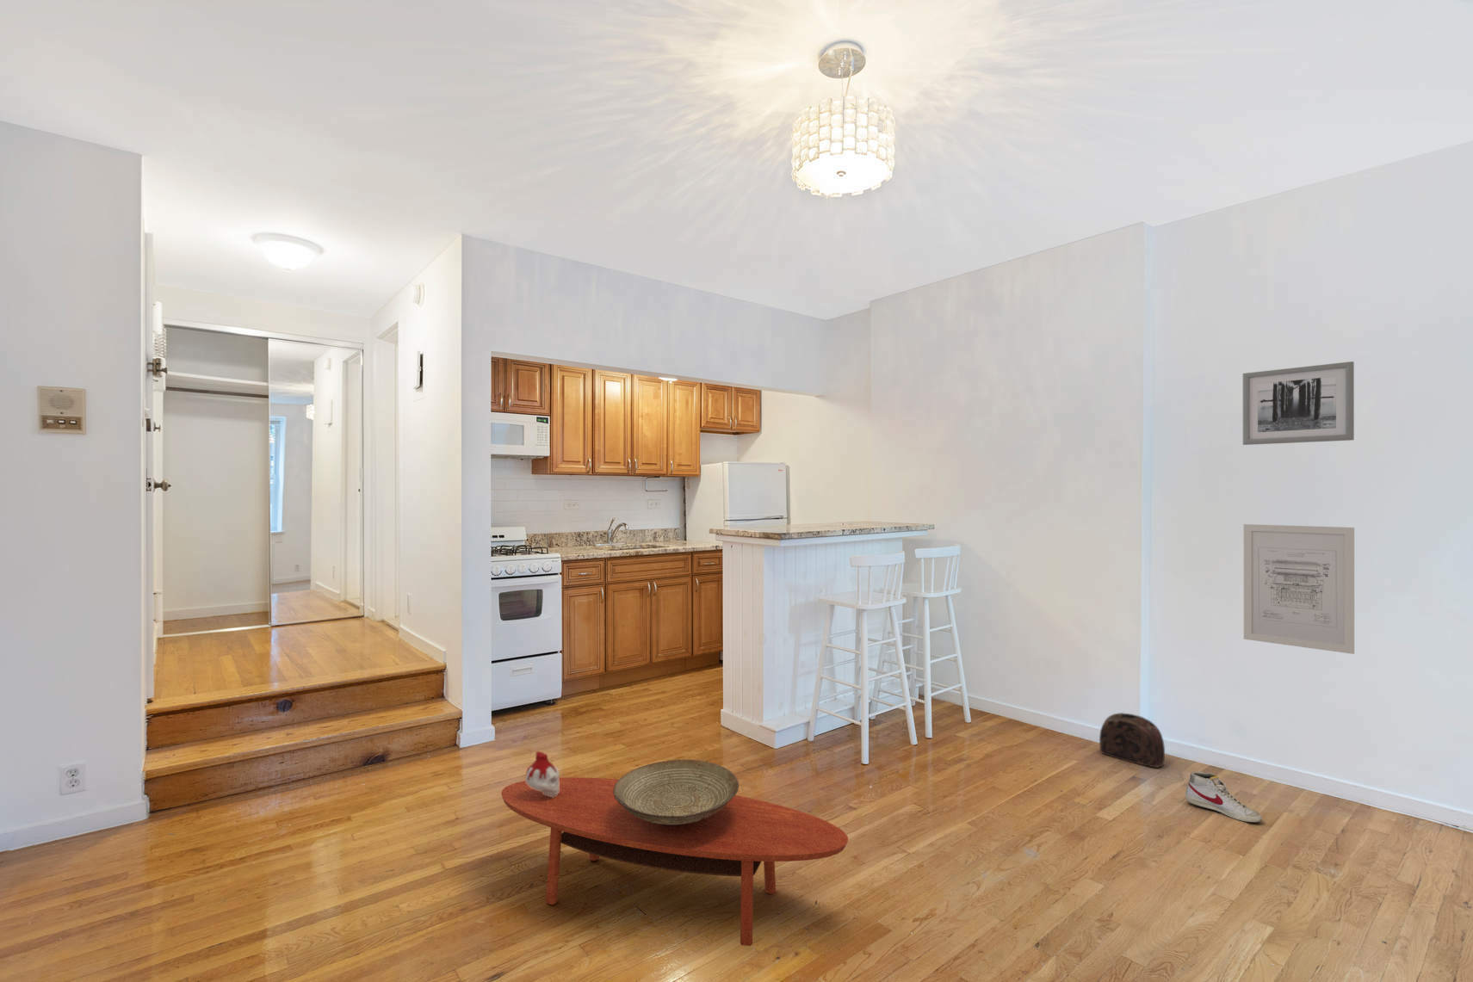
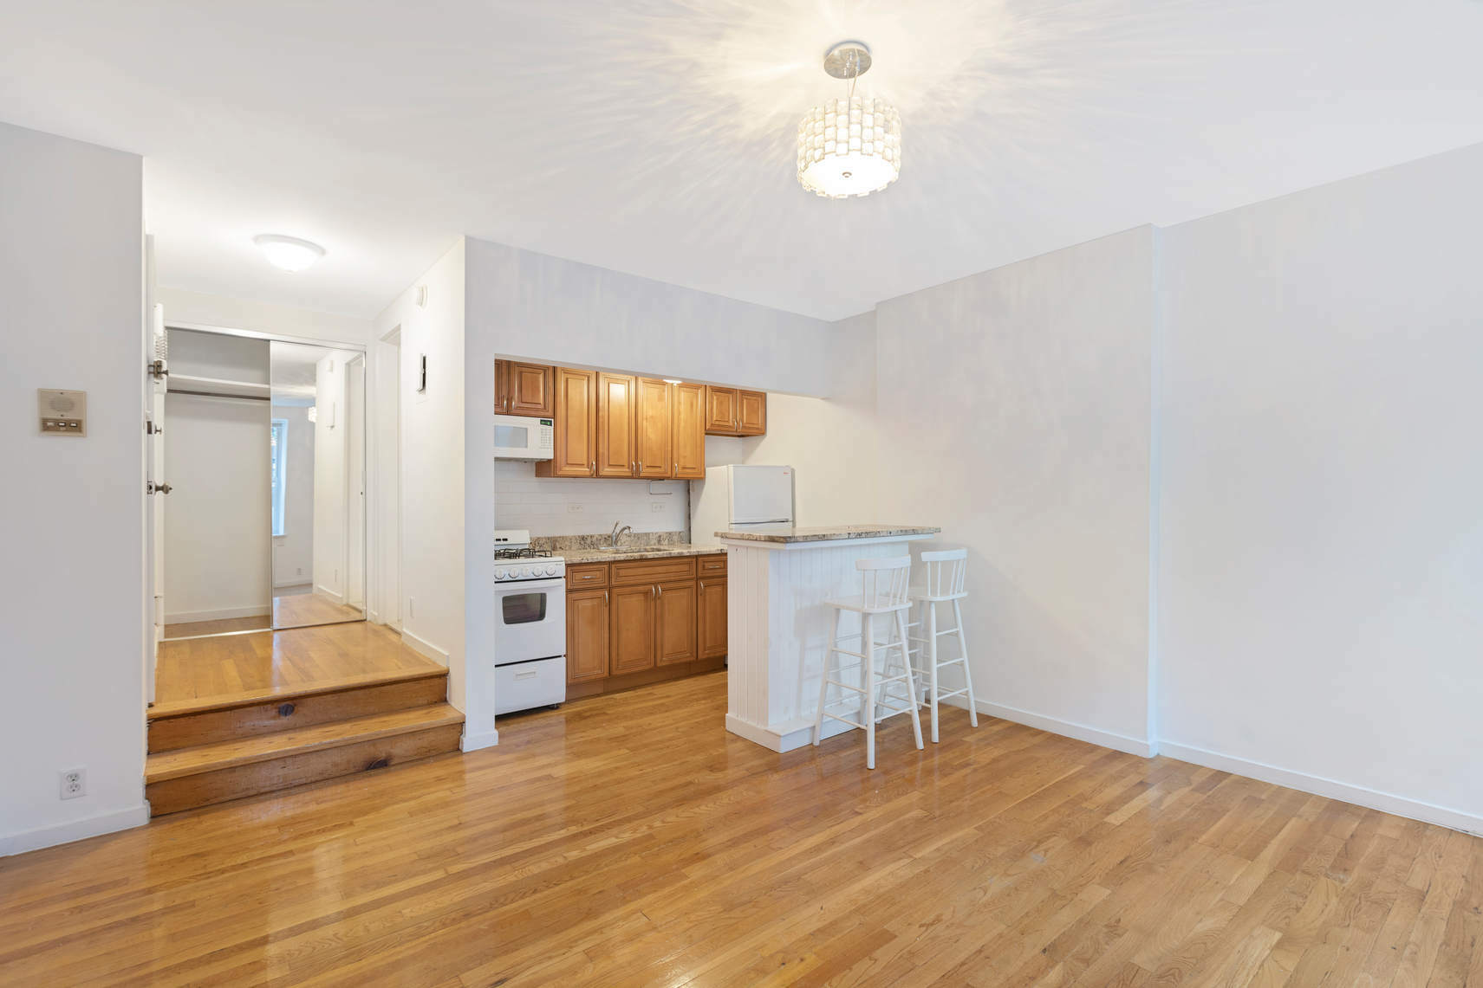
- decorative bowl [613,760,740,825]
- wall art [1242,361,1355,446]
- candle [525,751,560,798]
- shoe [1185,772,1263,823]
- coffee table [500,776,849,947]
- wall art [1243,523,1355,655]
- bag [1098,711,1166,768]
